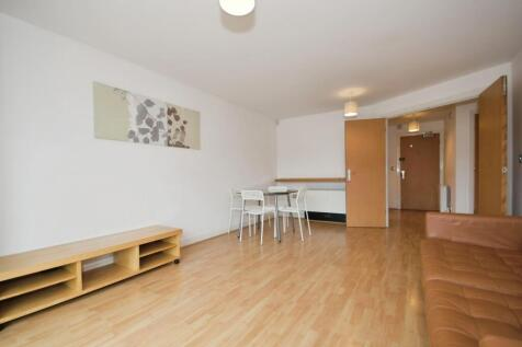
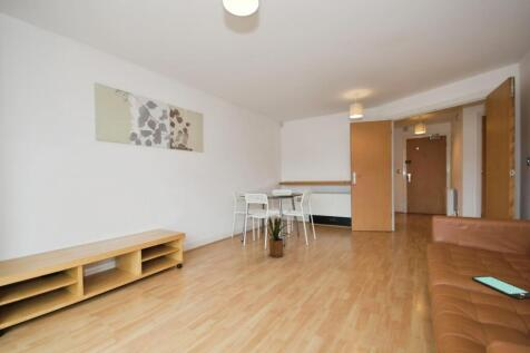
+ tablet [471,275,530,300]
+ house plant [265,216,292,258]
